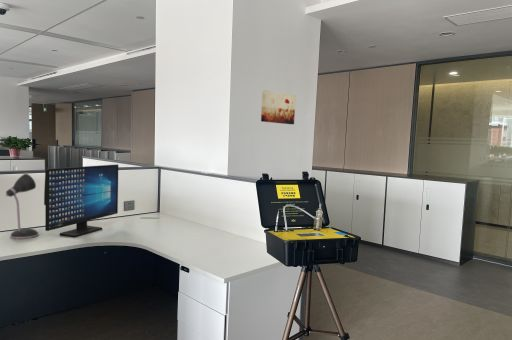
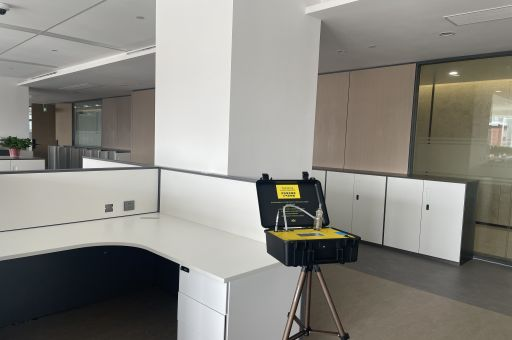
- computer monitor [43,163,119,238]
- desk lamp [5,173,40,240]
- wall art [260,89,296,125]
